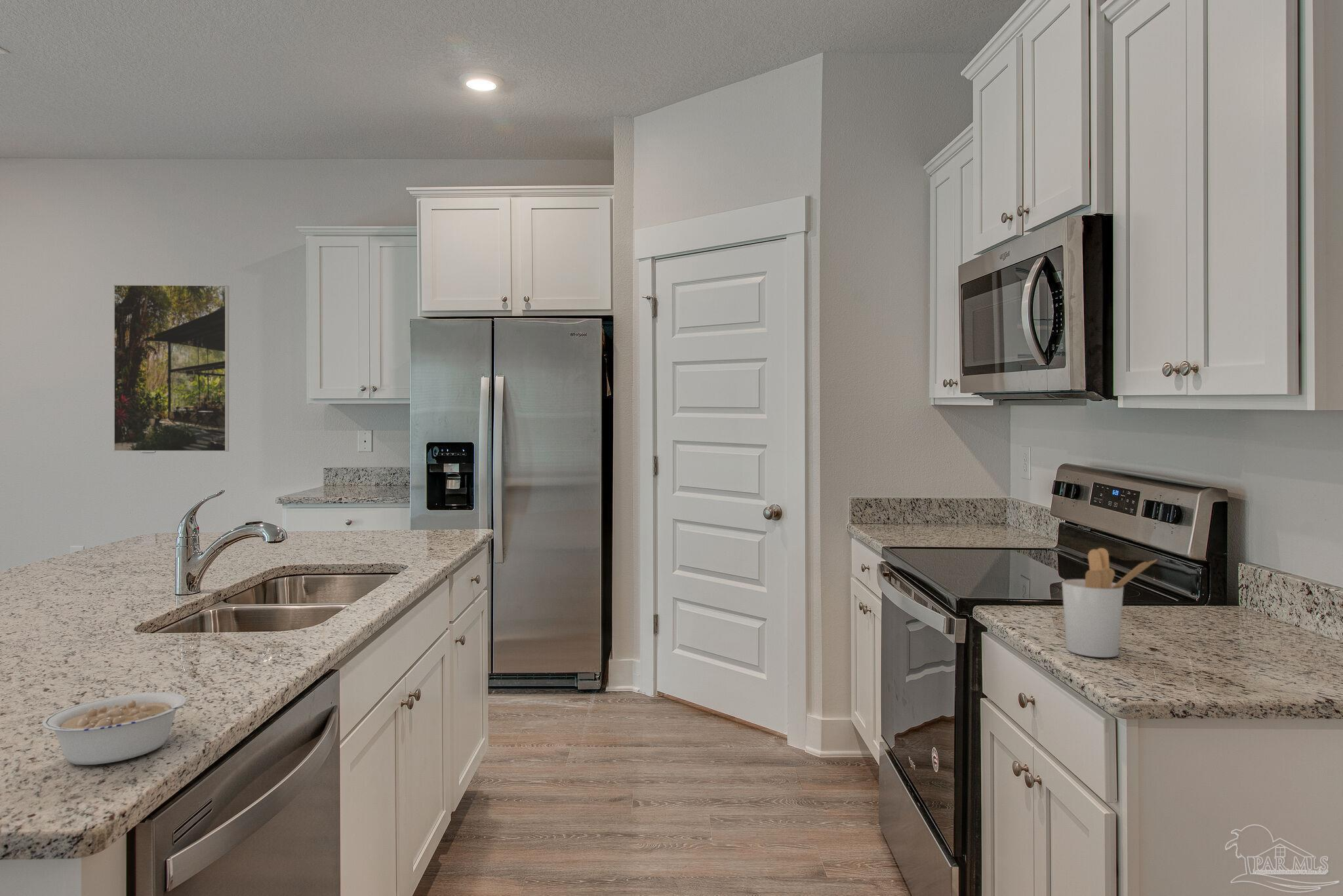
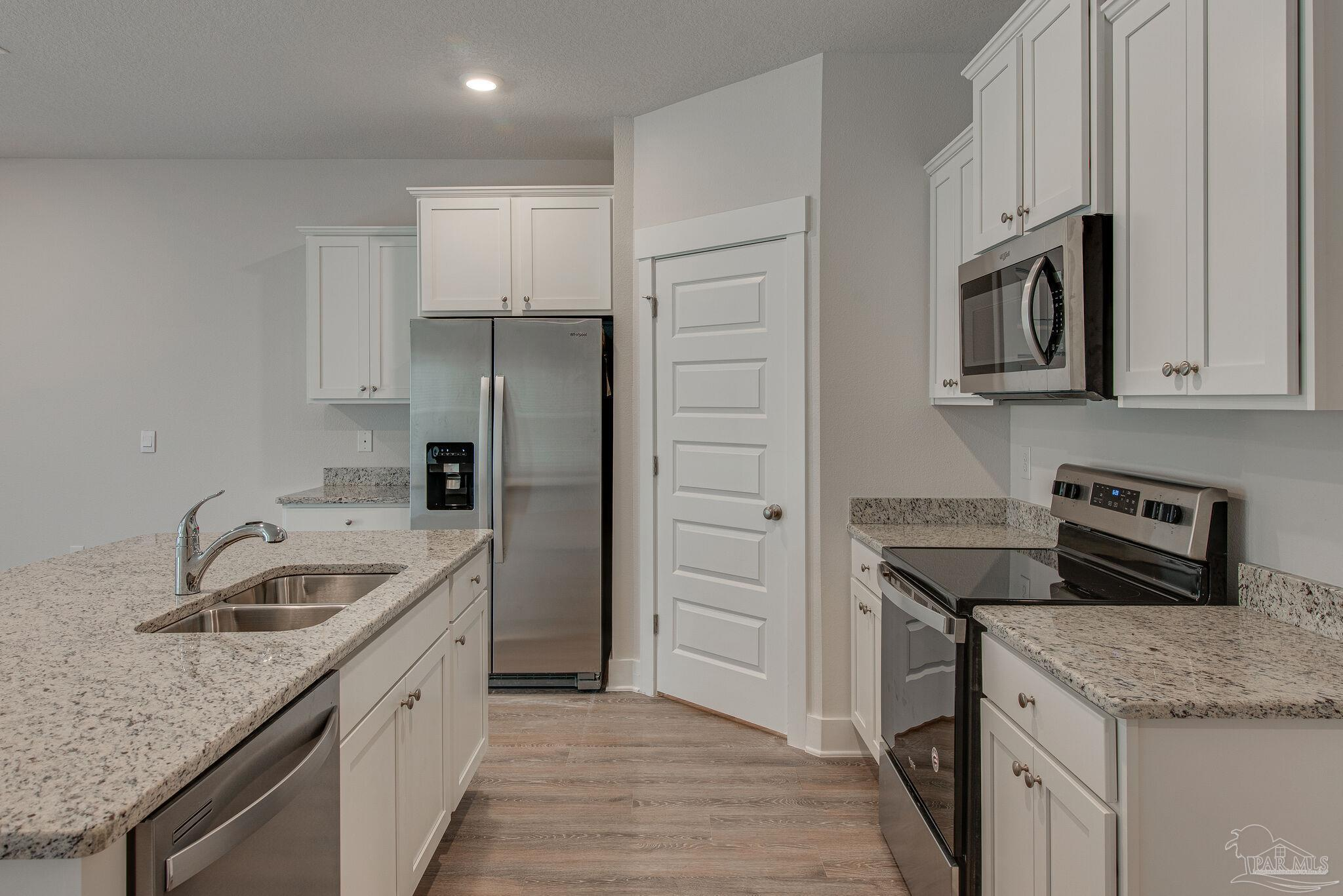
- utensil holder [1061,547,1158,658]
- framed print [113,284,230,452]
- legume [41,691,204,766]
